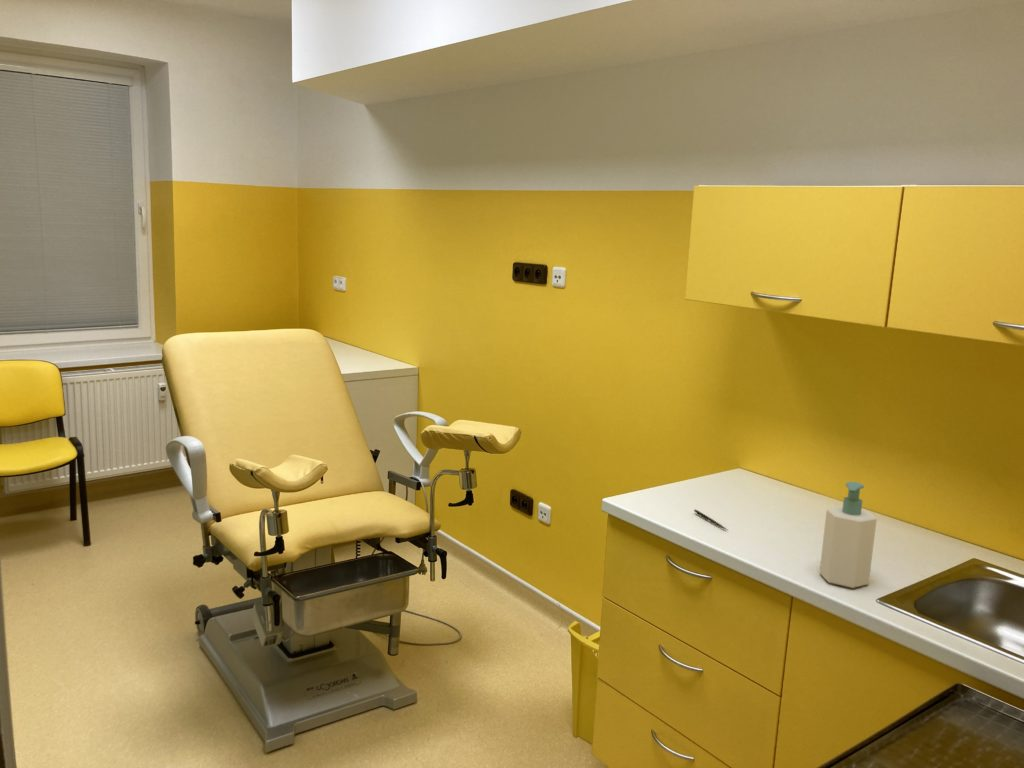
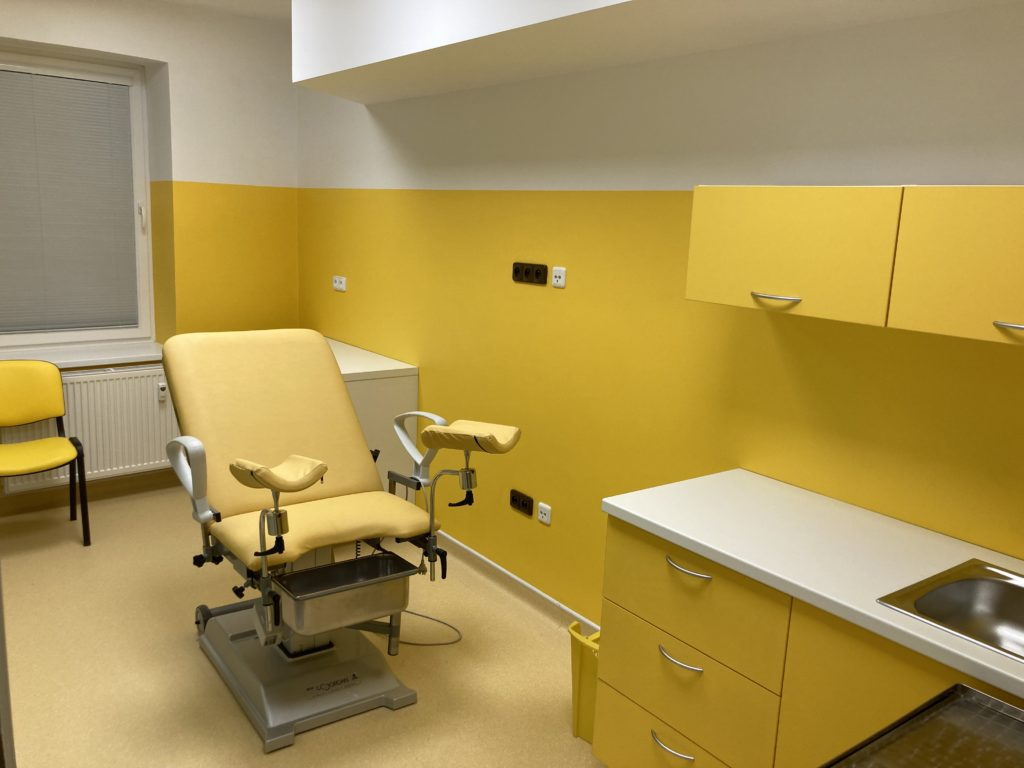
- pen [693,508,728,531]
- soap bottle [819,481,878,589]
